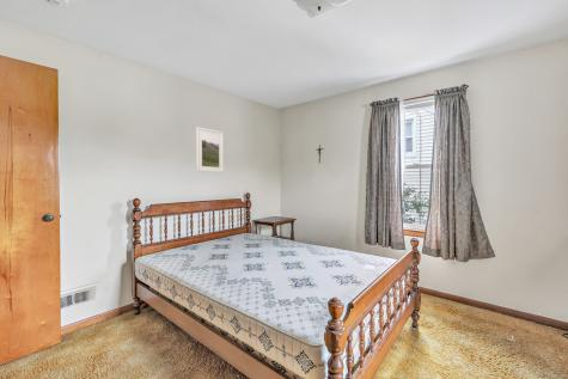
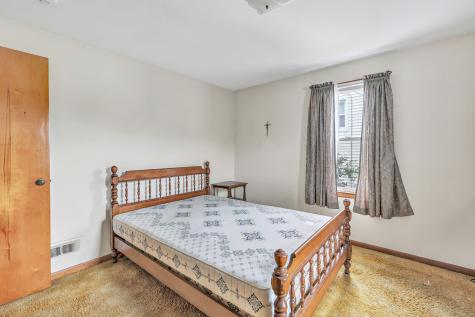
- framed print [195,126,225,173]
